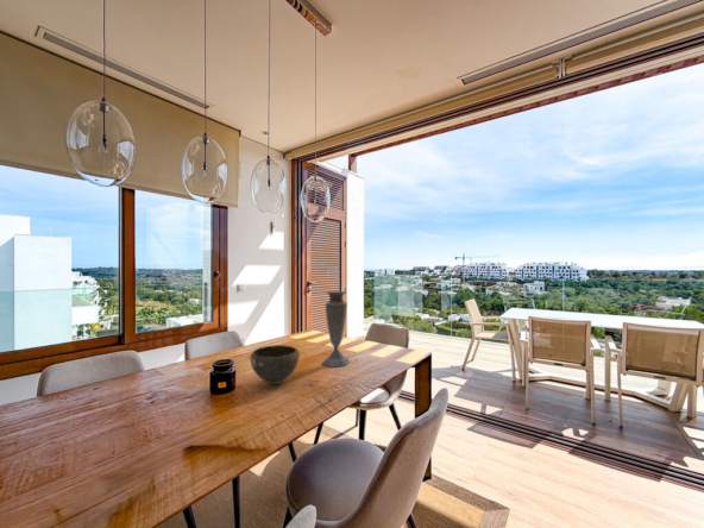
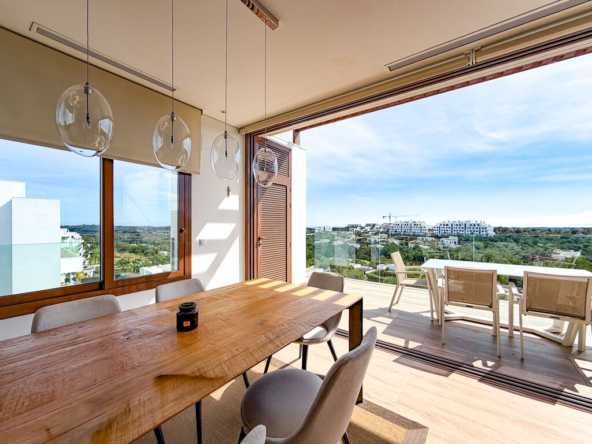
- bowl [250,344,301,385]
- vase [321,290,351,369]
